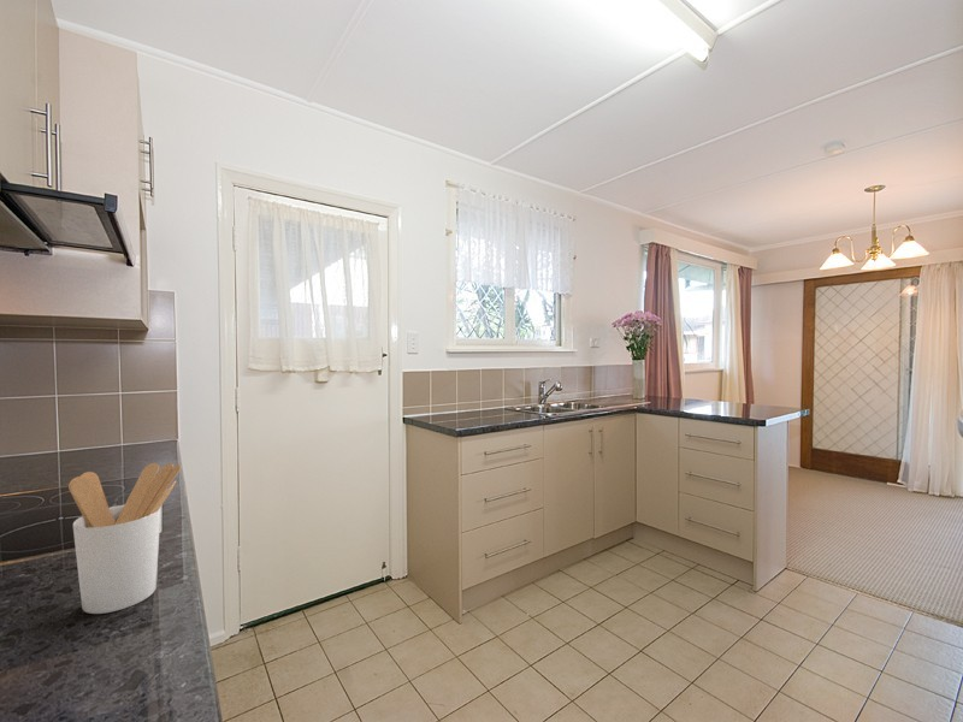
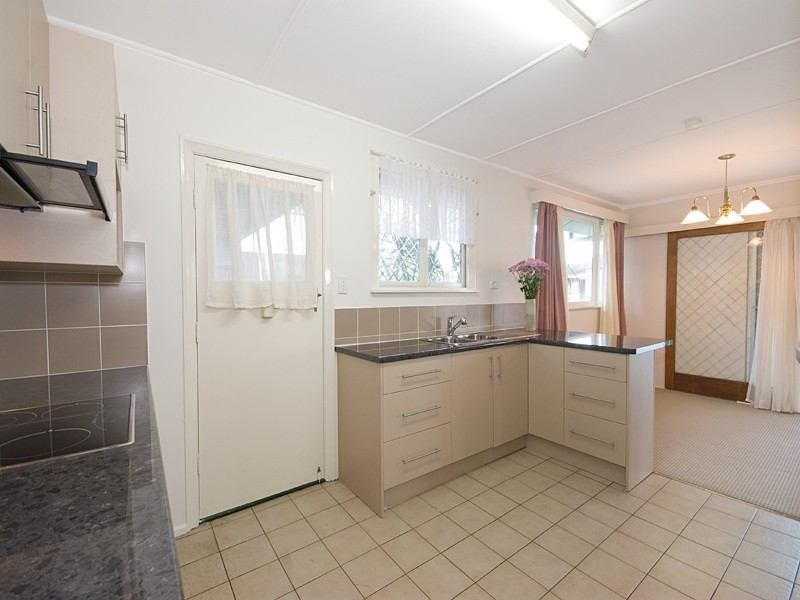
- utensil holder [67,462,182,615]
